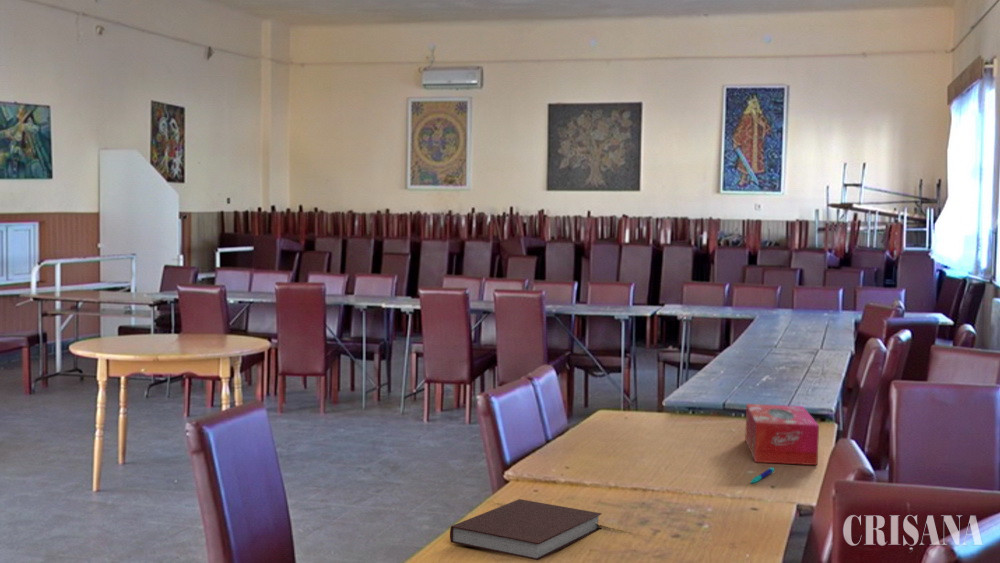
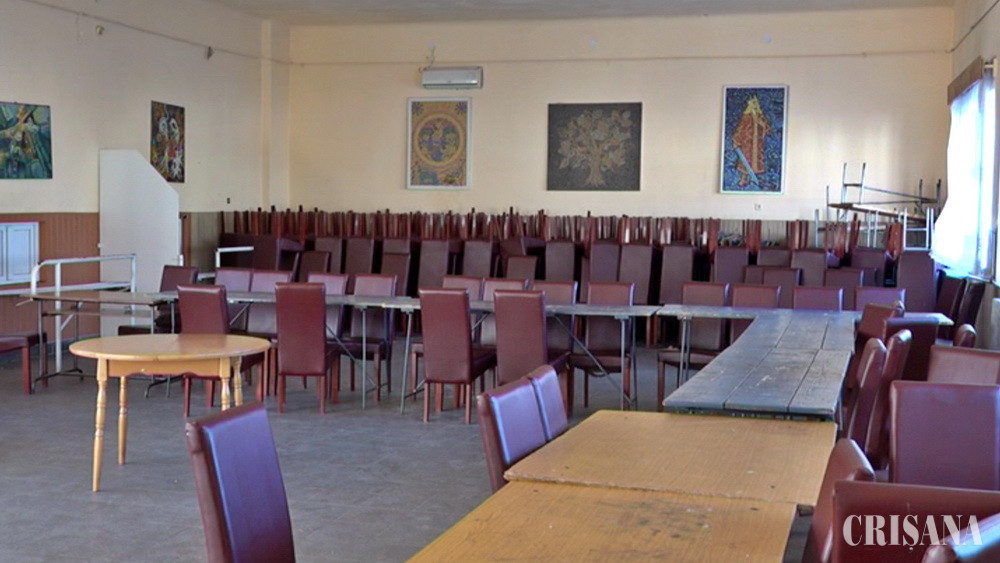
- tissue box [744,403,820,466]
- pen [749,466,776,484]
- notebook [449,498,602,561]
